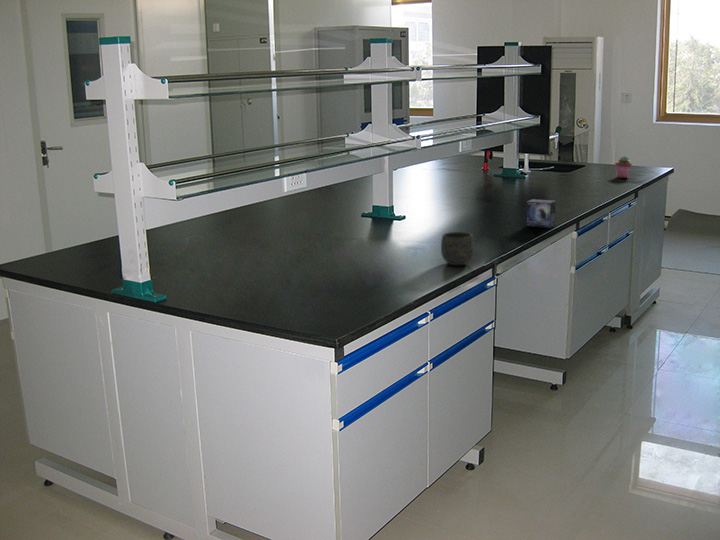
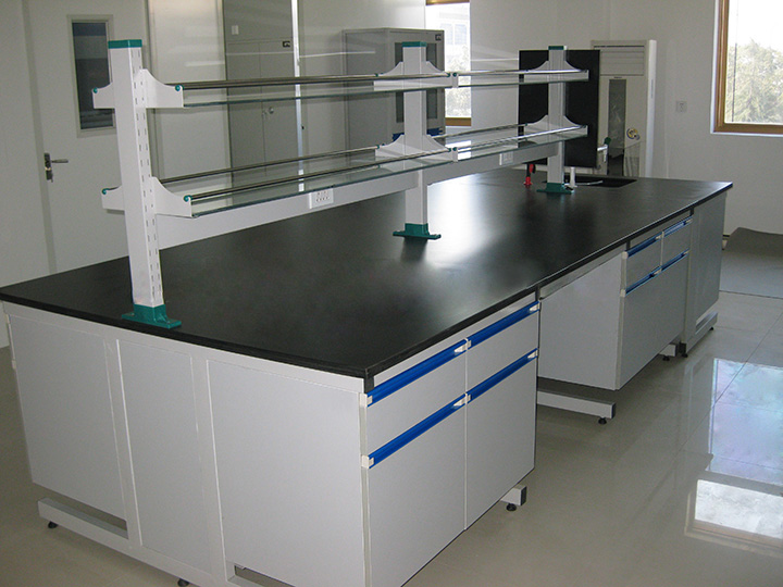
- potted succulent [614,155,633,179]
- small box [525,198,557,229]
- mug [440,231,475,266]
